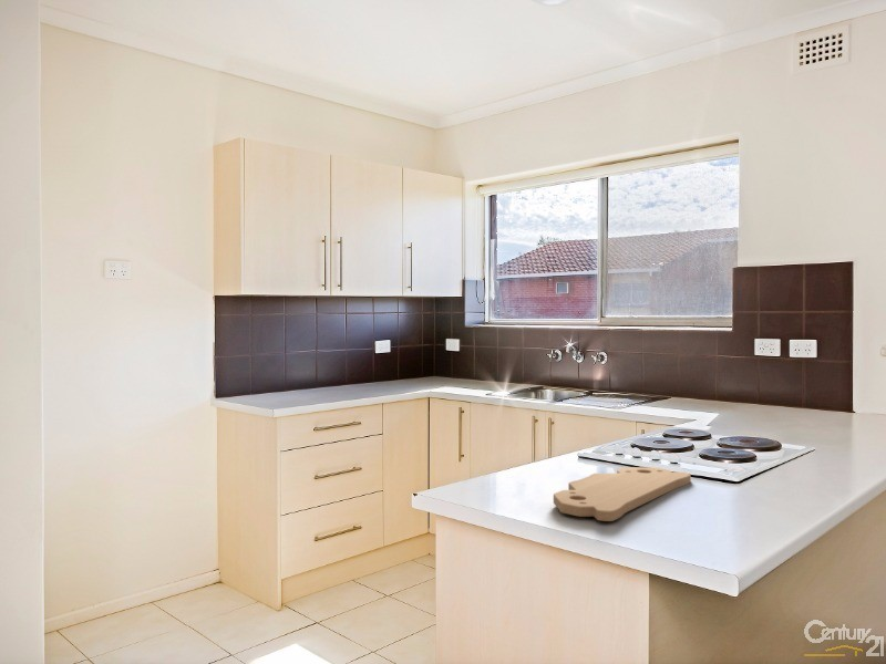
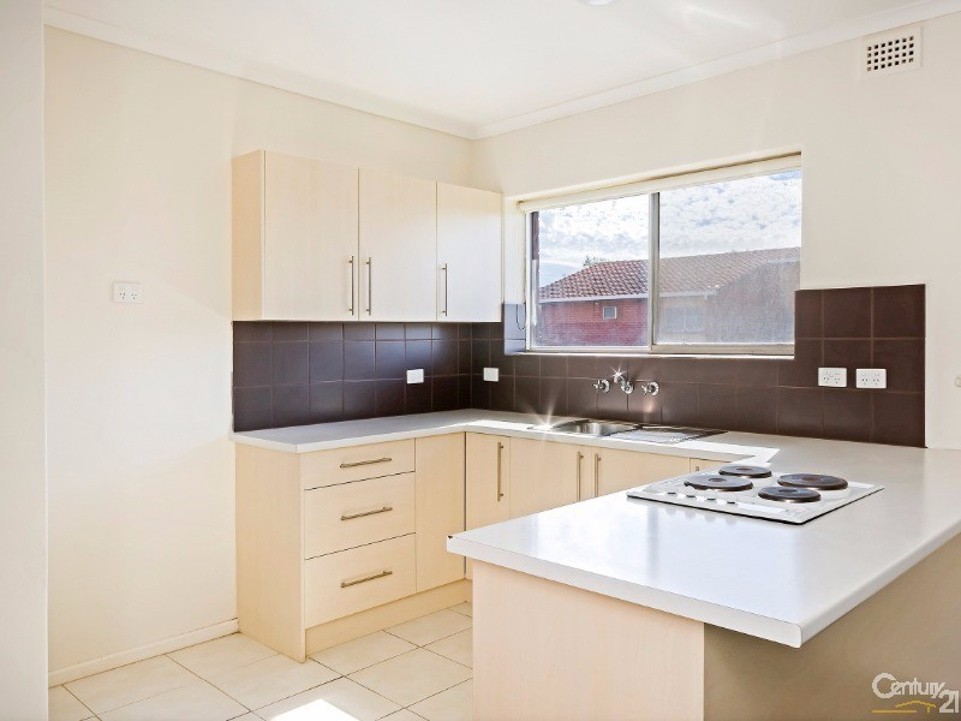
- cutting board [553,466,692,522]
